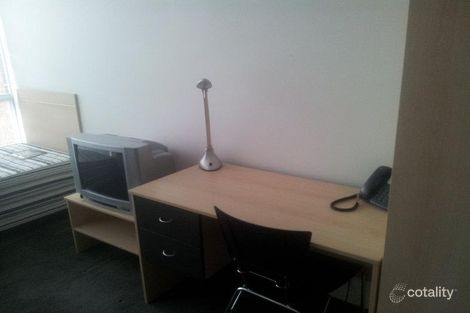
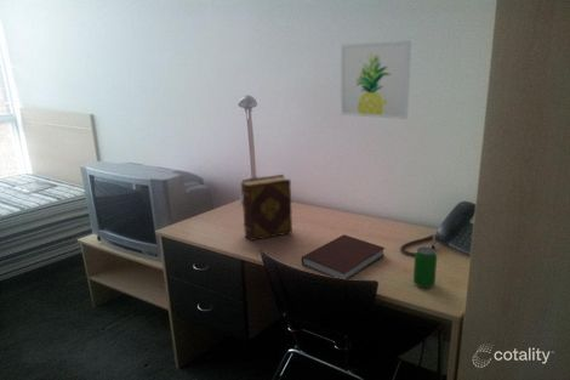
+ notebook [301,233,386,280]
+ diary [240,174,293,242]
+ wall art [340,40,412,120]
+ beverage can [412,245,438,289]
